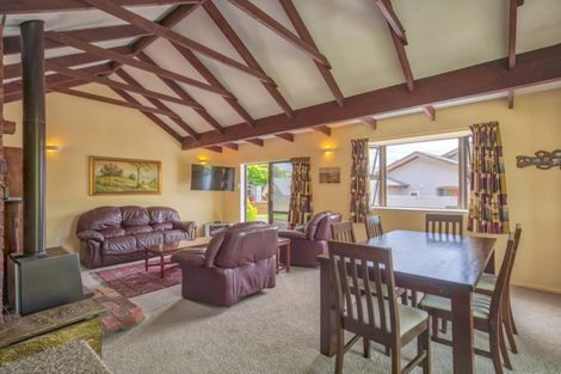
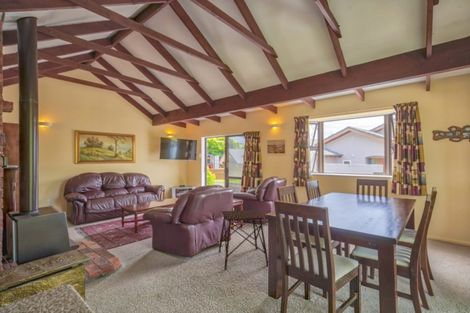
+ side table [218,209,269,271]
